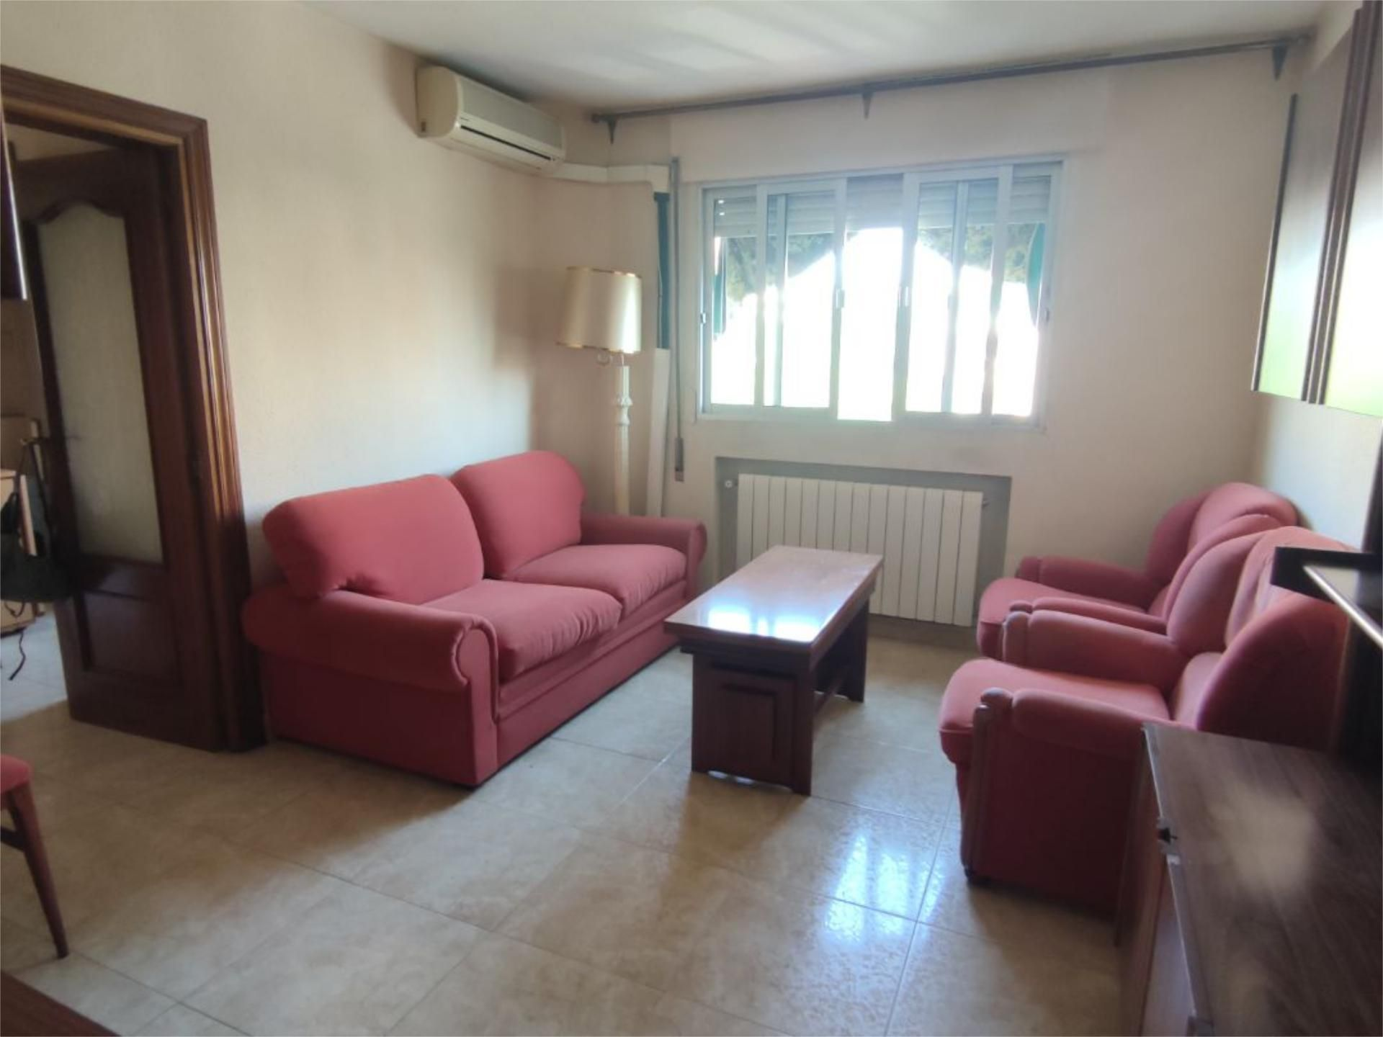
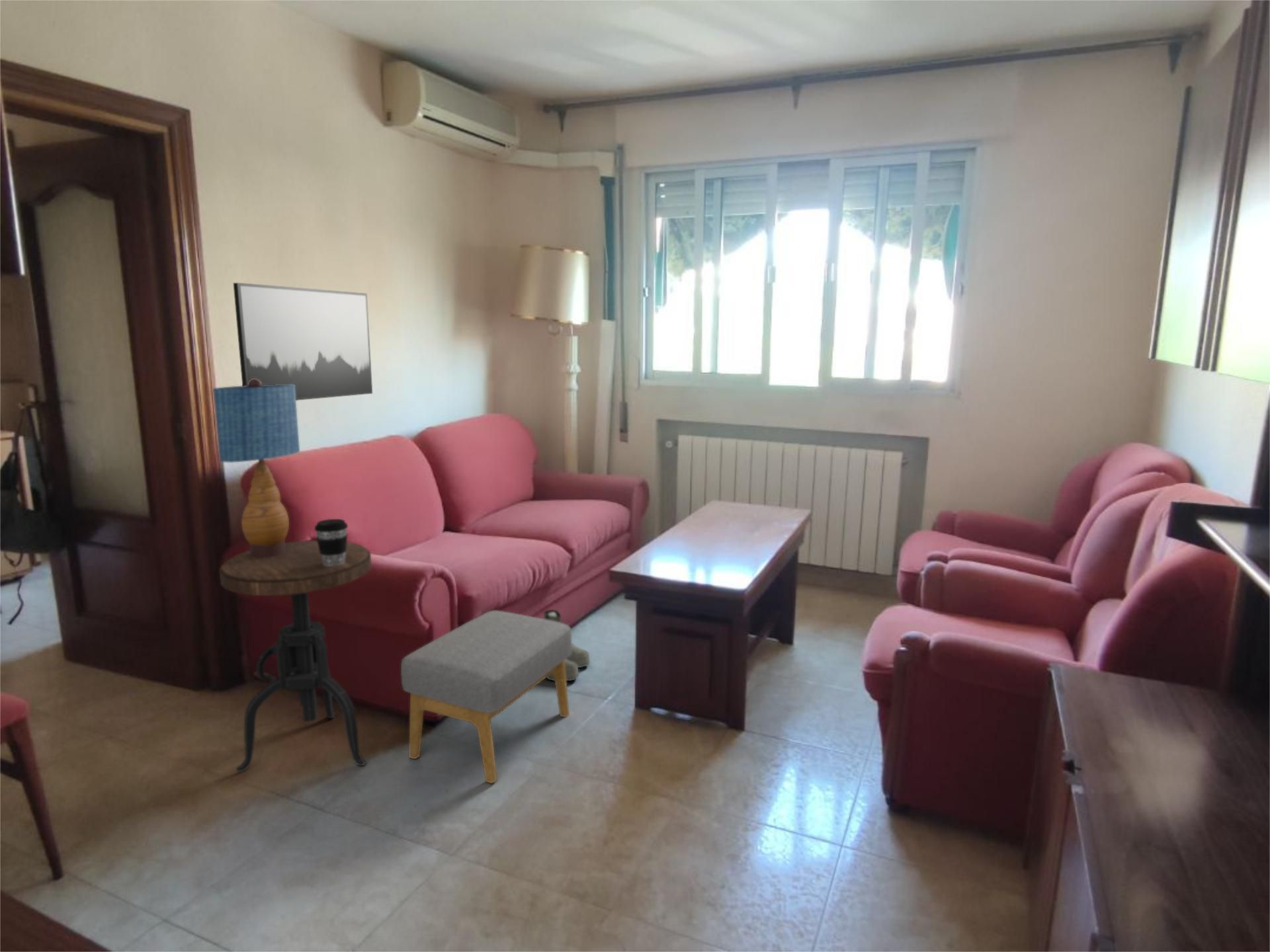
+ wall art [233,282,373,401]
+ coffee cup [314,518,349,567]
+ table lamp [212,378,300,558]
+ boots [542,609,591,682]
+ footstool [400,610,572,784]
+ side table [219,539,372,772]
